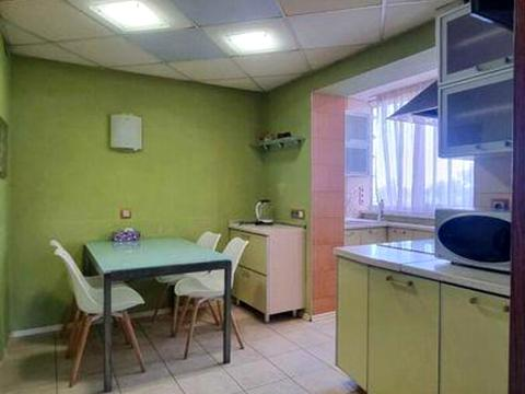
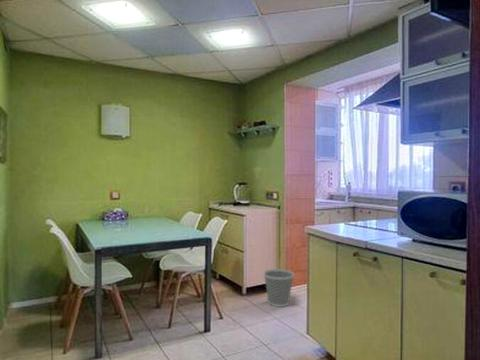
+ wastebasket [263,268,295,308]
